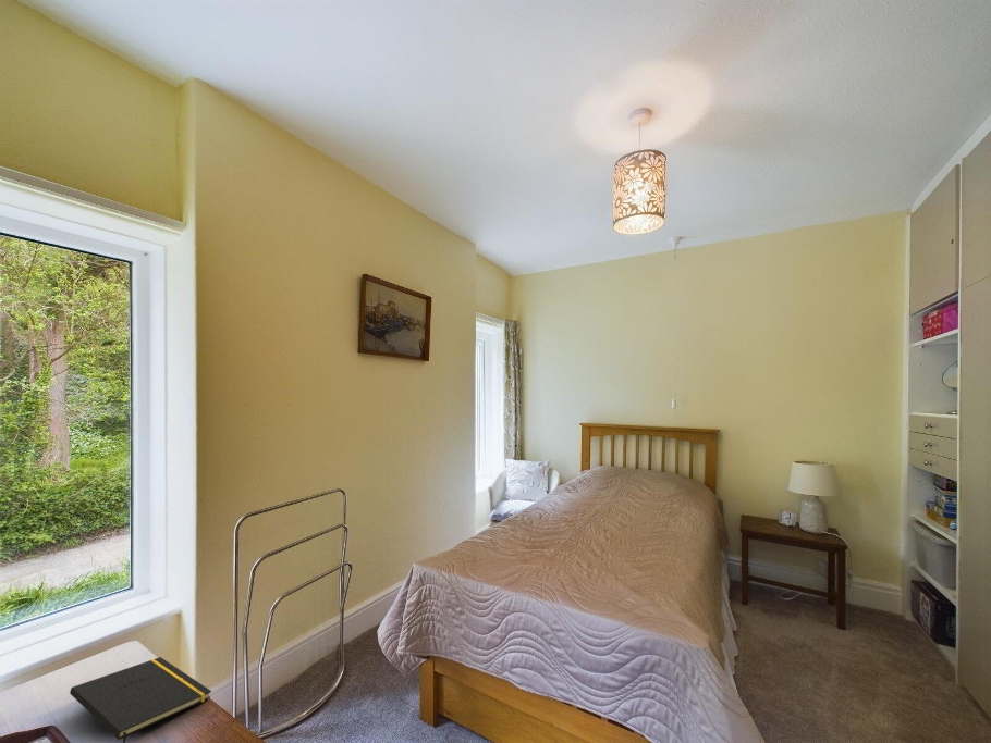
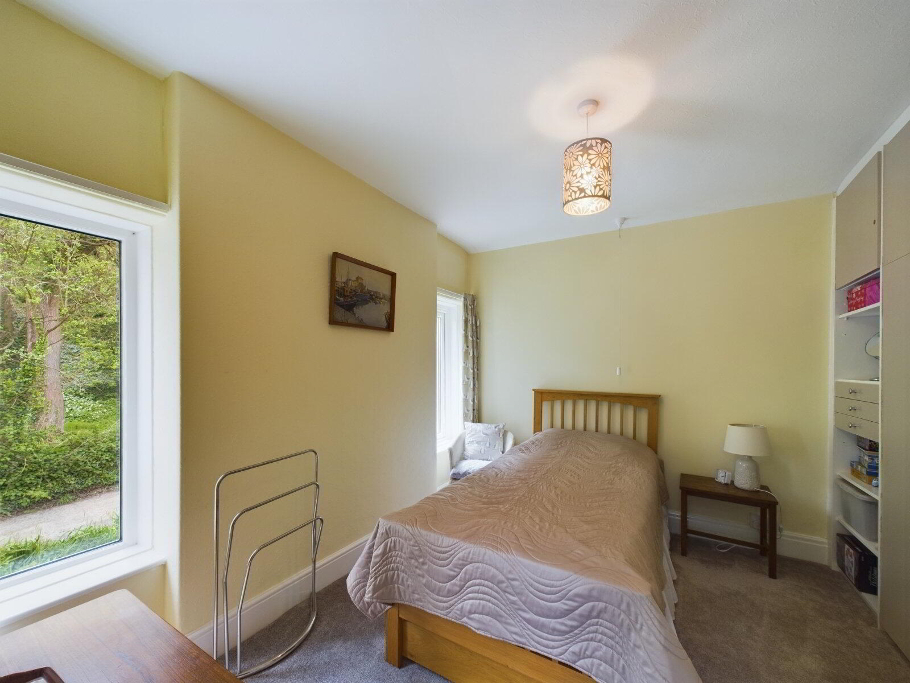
- notepad [69,656,212,743]
